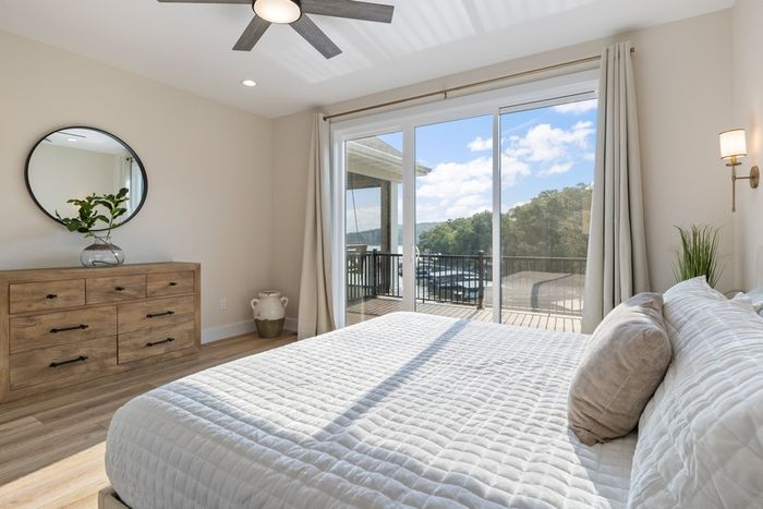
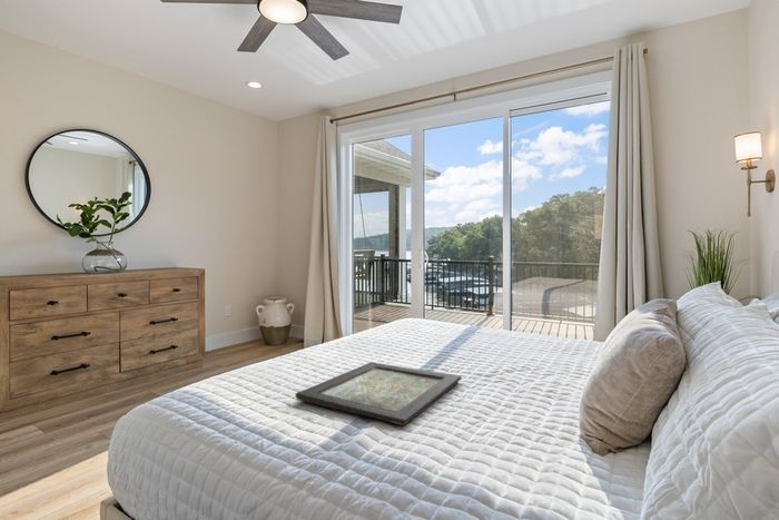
+ tray [294,361,463,428]
